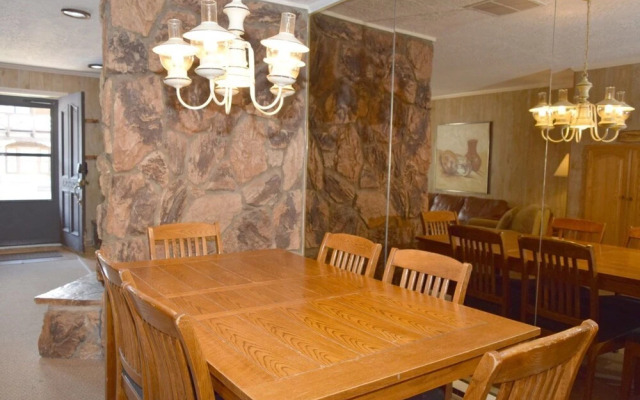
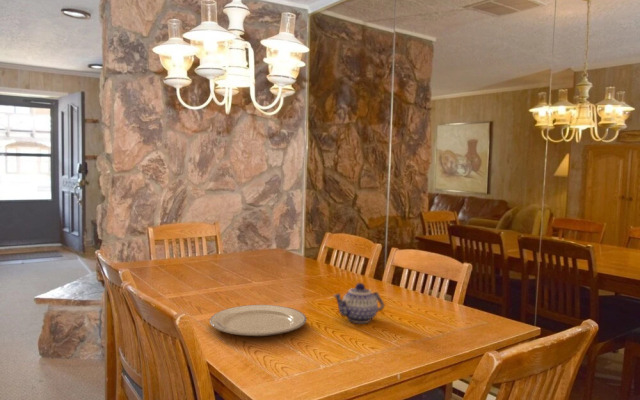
+ teapot [332,282,386,324]
+ chinaware [209,304,307,337]
